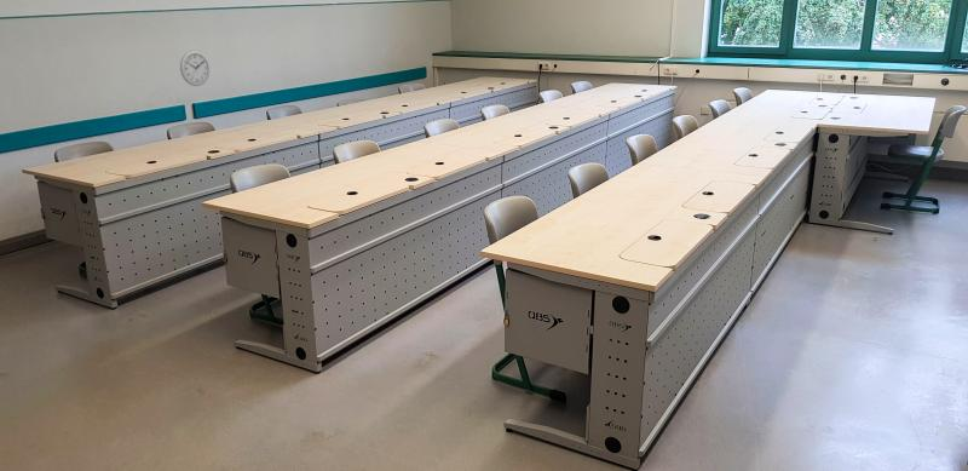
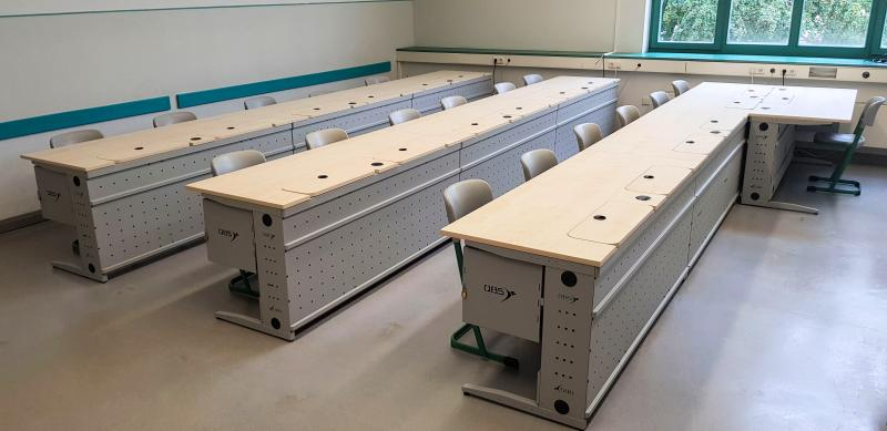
- wall clock [179,50,211,87]
